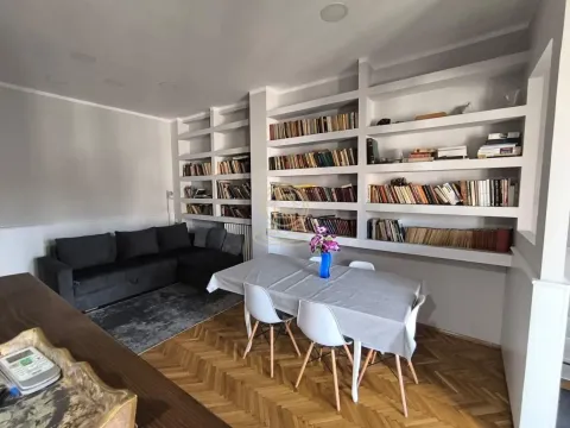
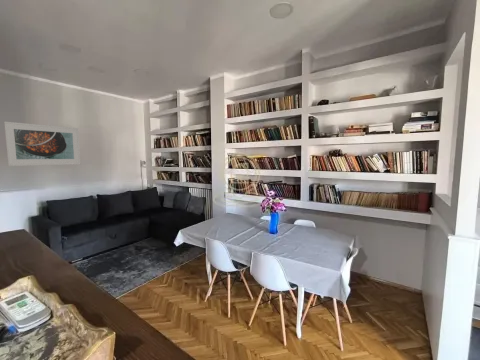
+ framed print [3,121,82,167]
